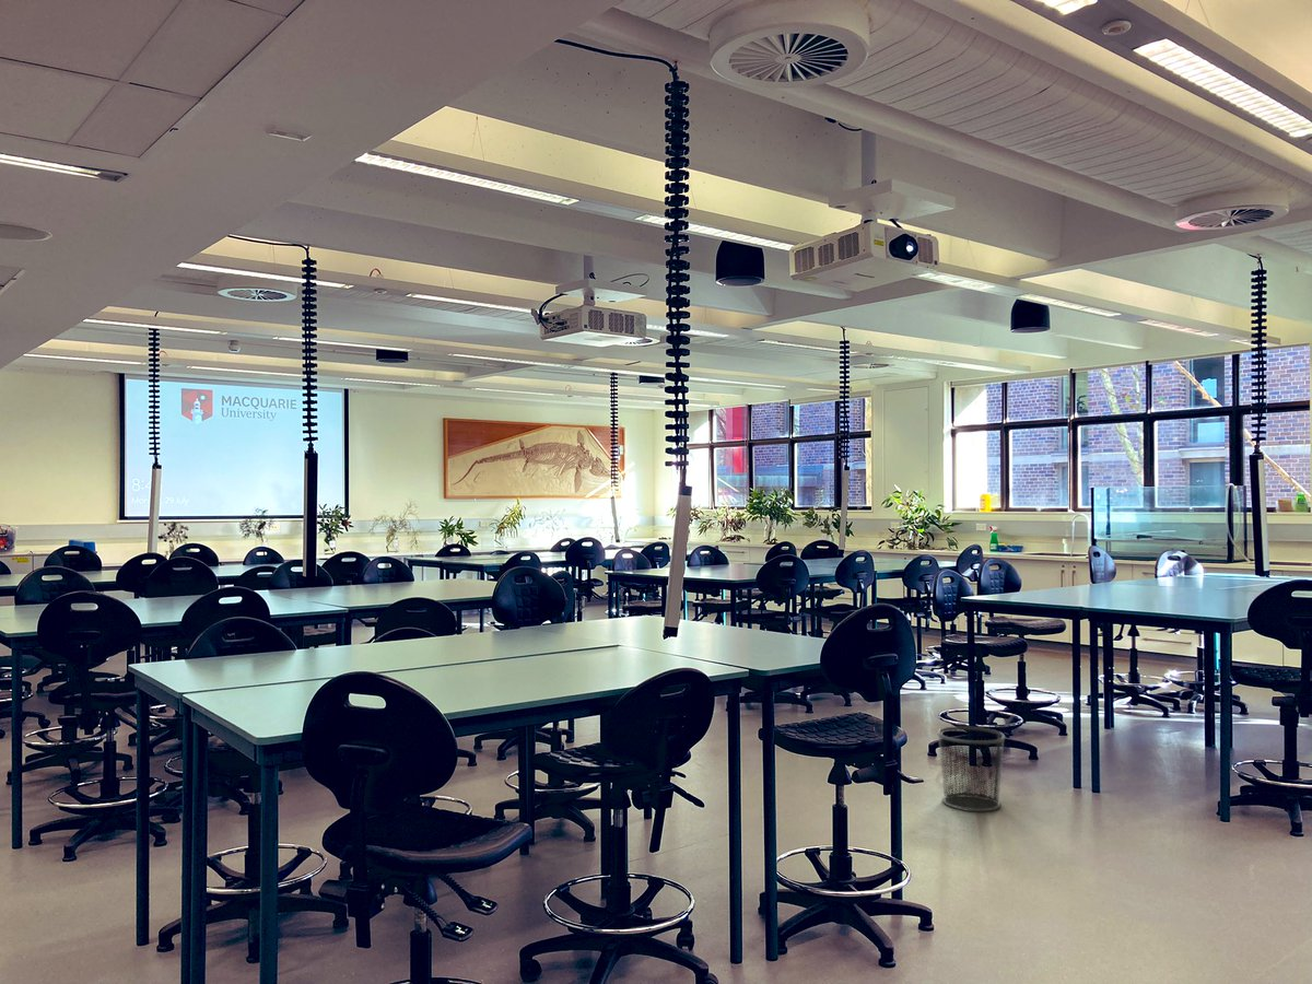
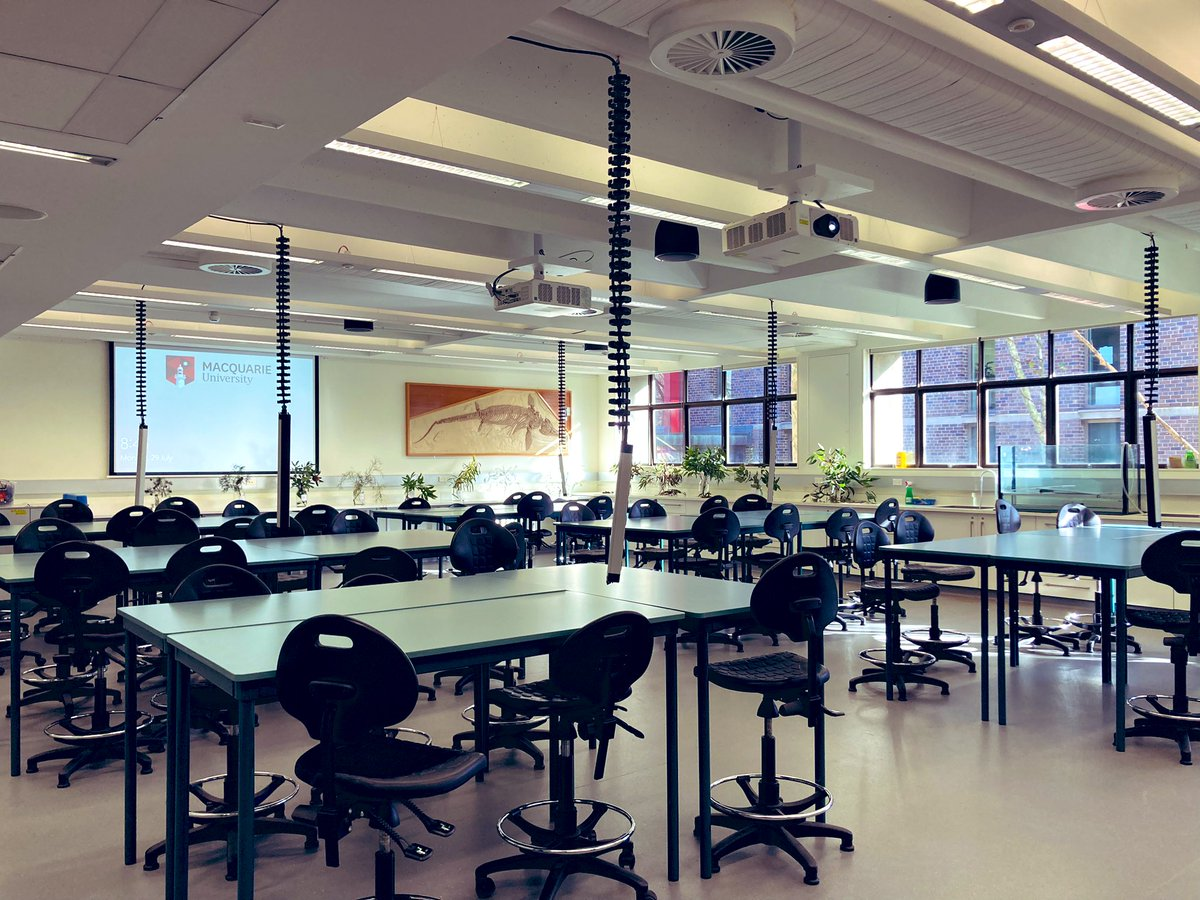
- waste bin [936,725,1007,812]
